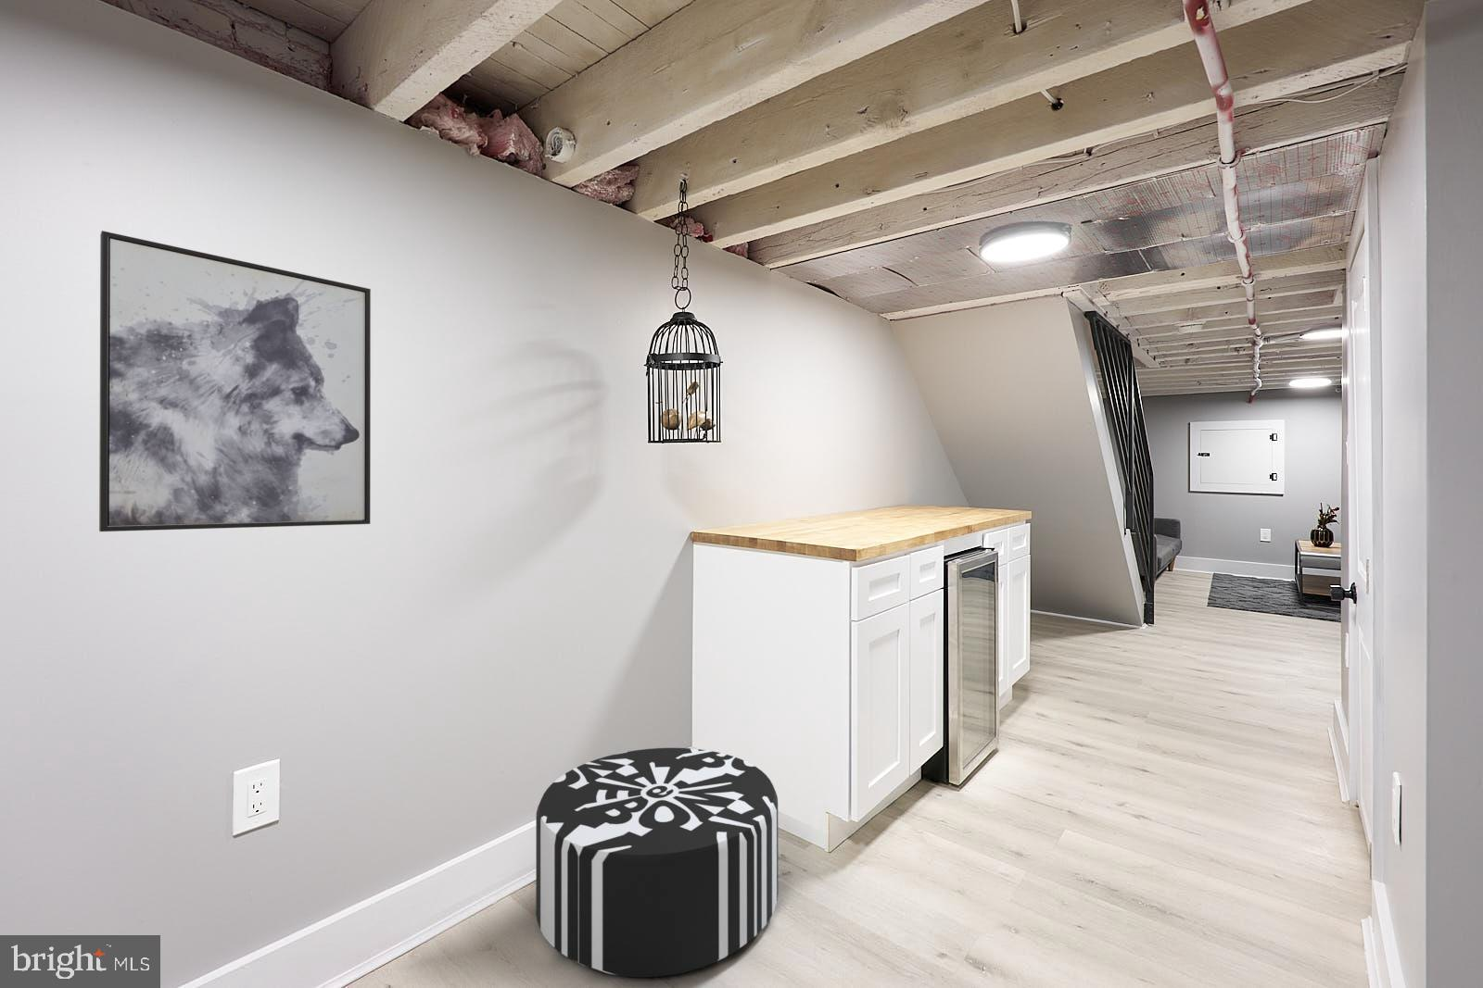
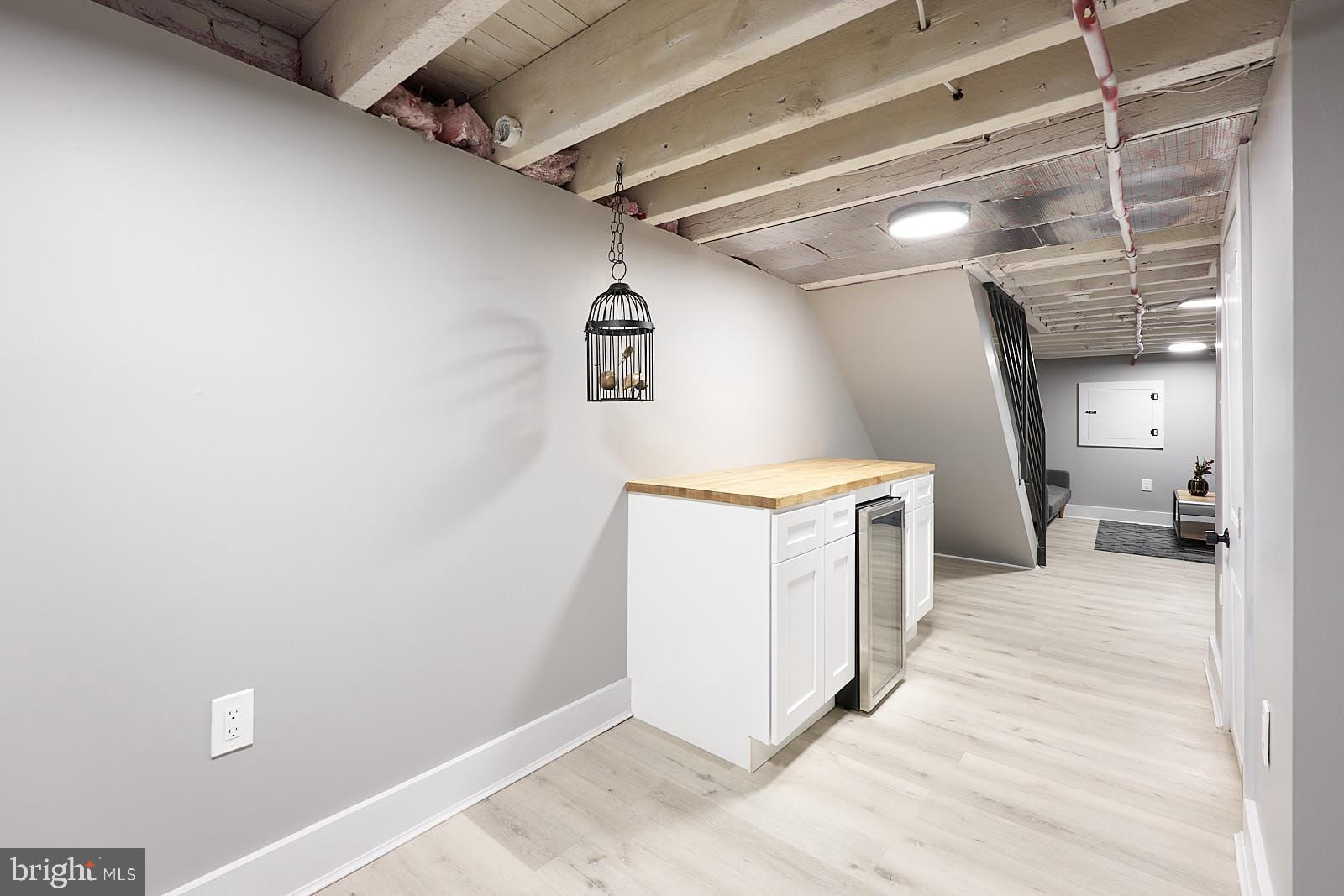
- pouf [535,748,779,978]
- wall art [98,229,372,533]
